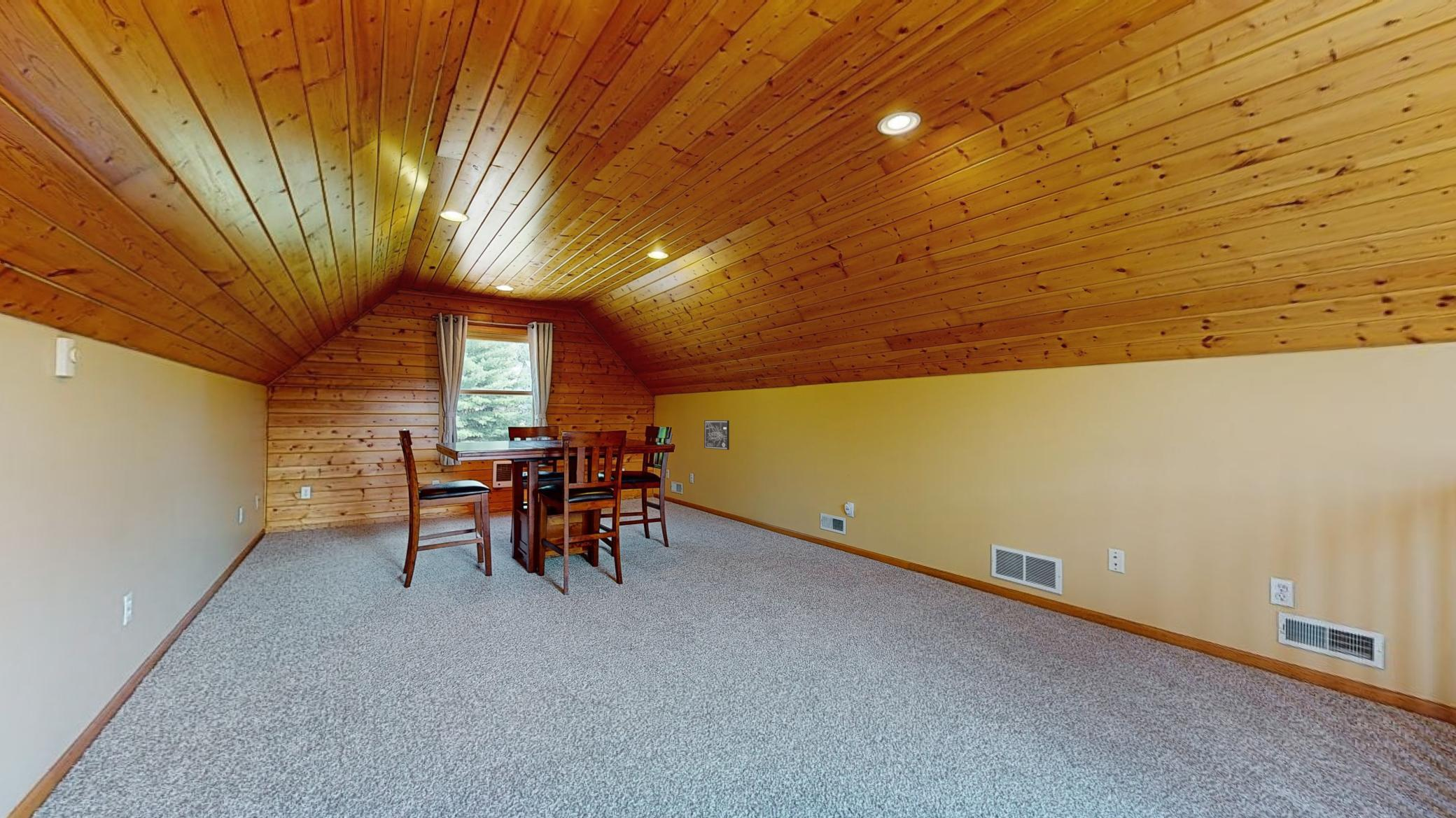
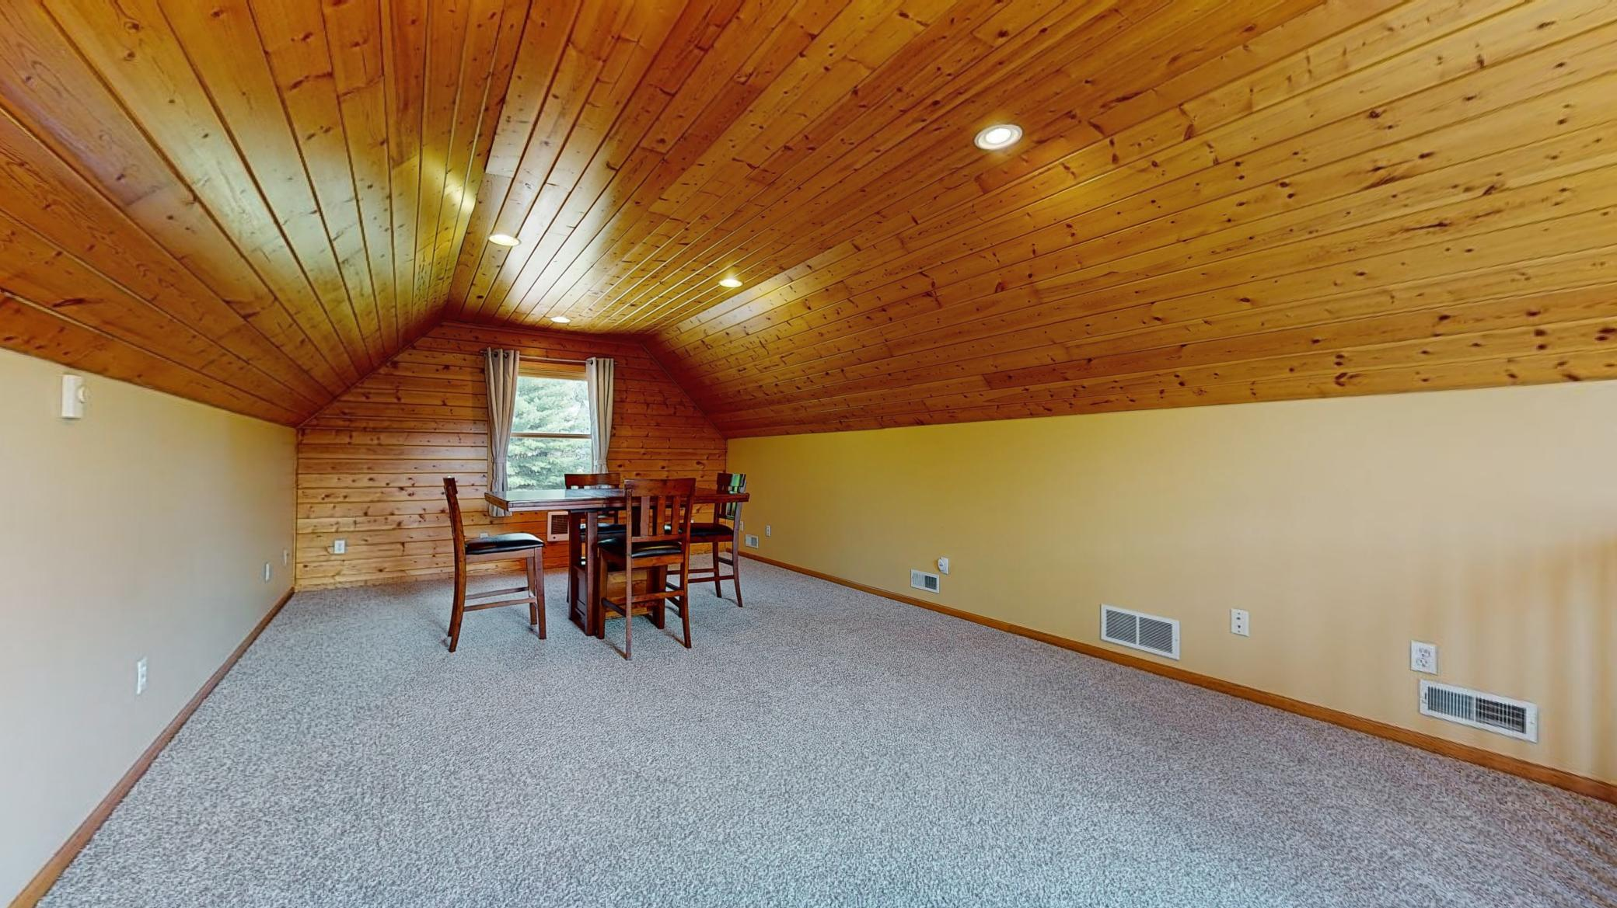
- wall art [703,420,730,451]
